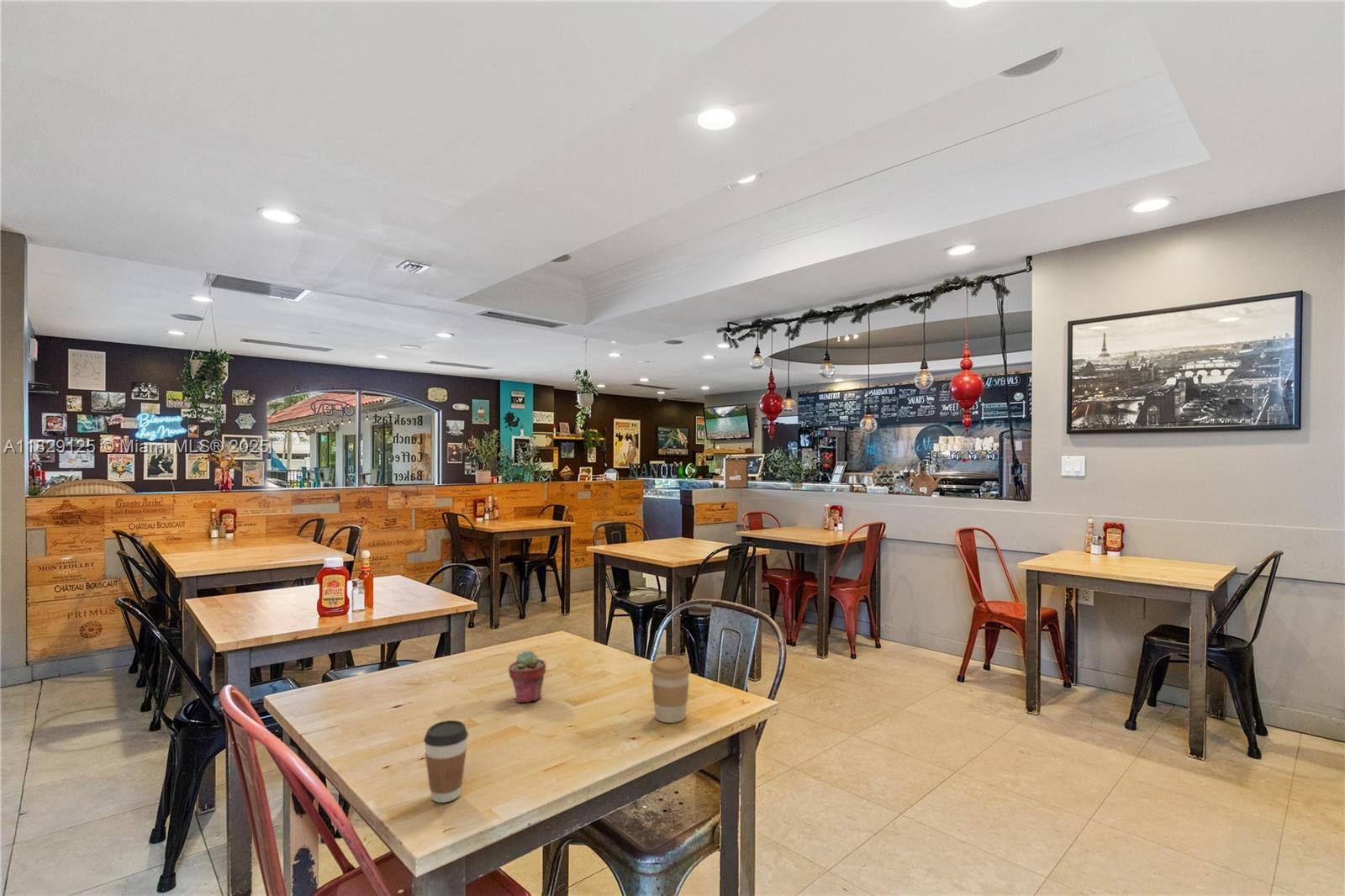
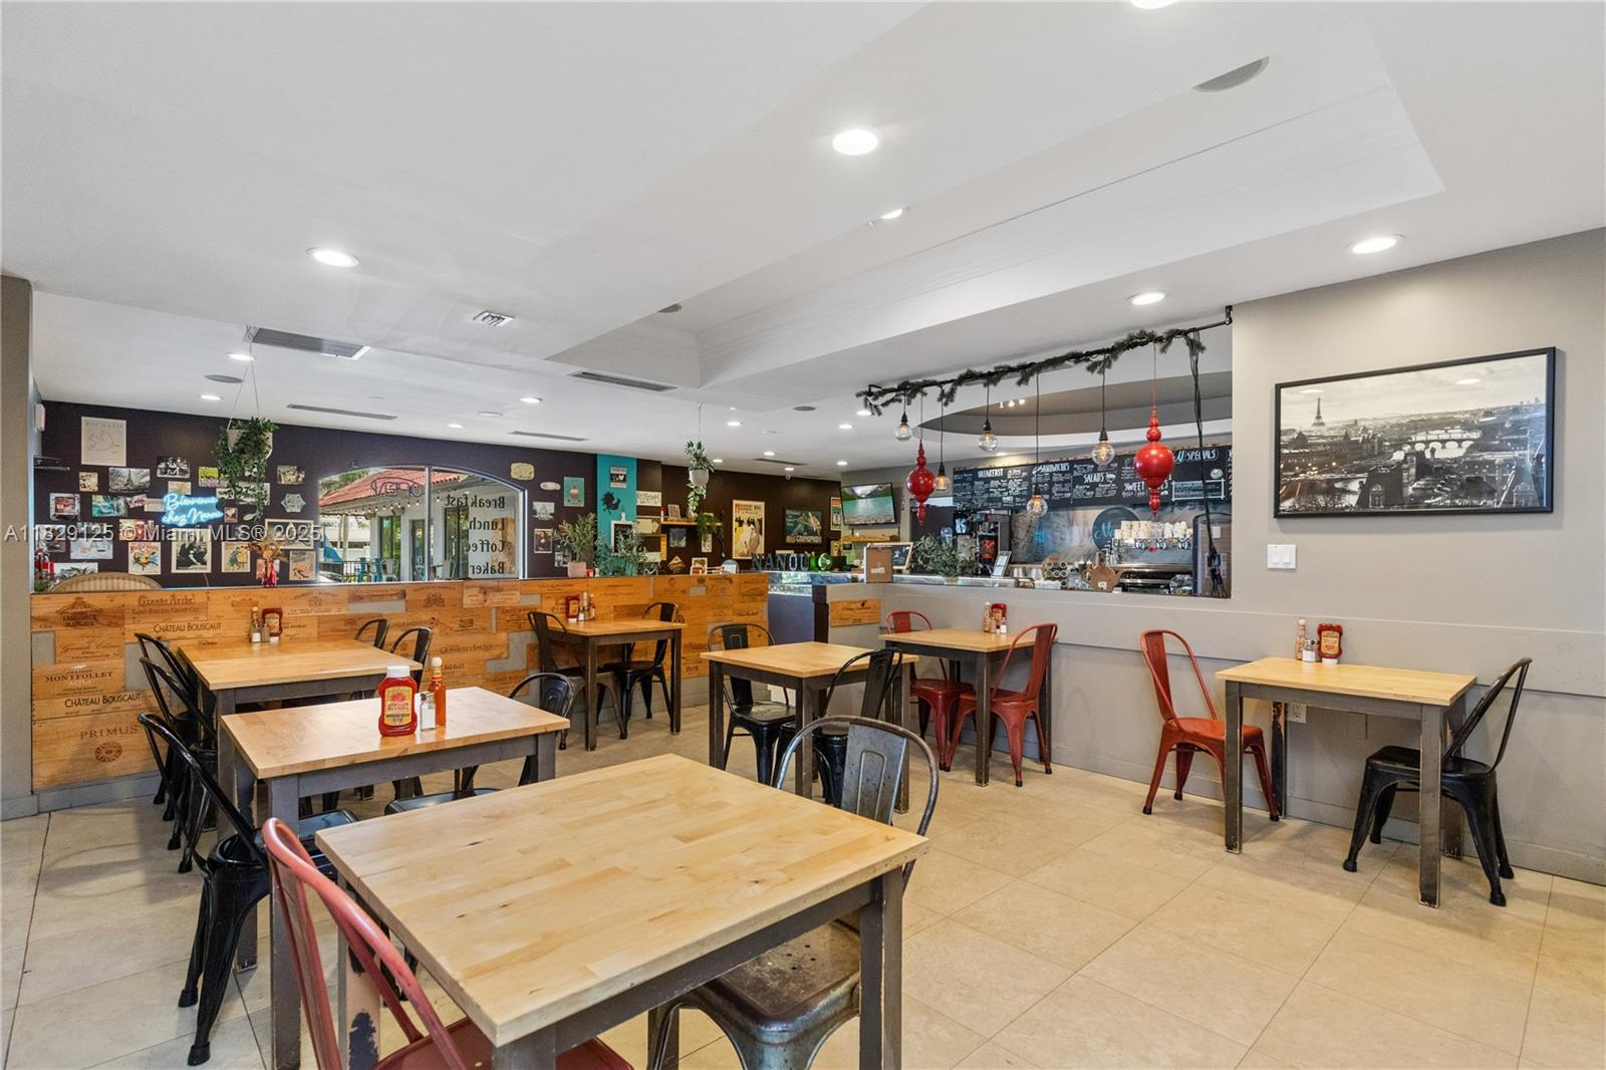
- coffee cup [423,719,469,804]
- coffee cup [649,654,692,724]
- potted succulent [508,650,547,704]
